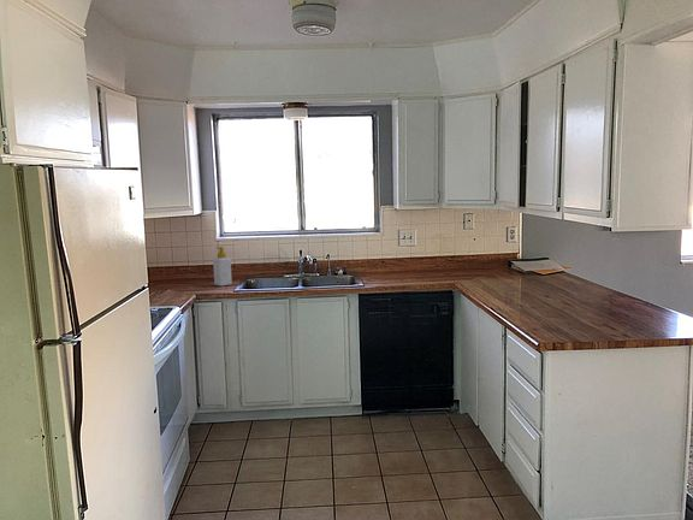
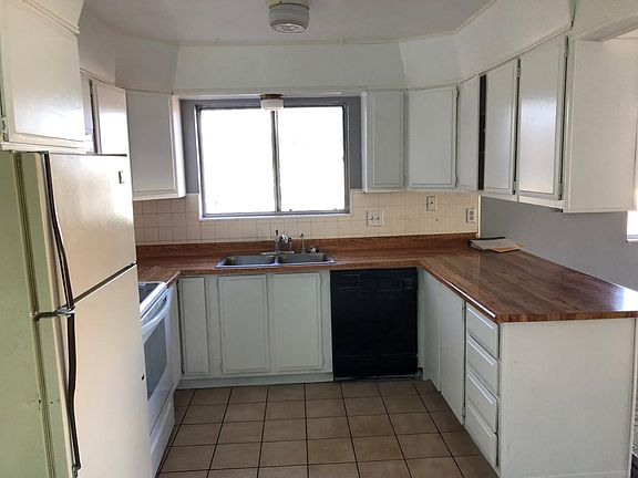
- soap bottle [212,246,233,286]
